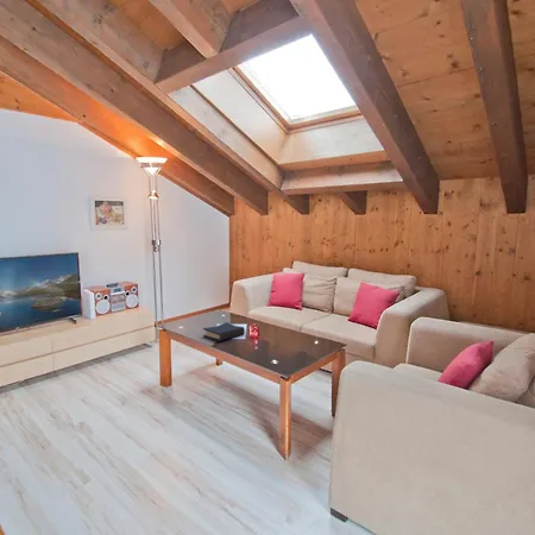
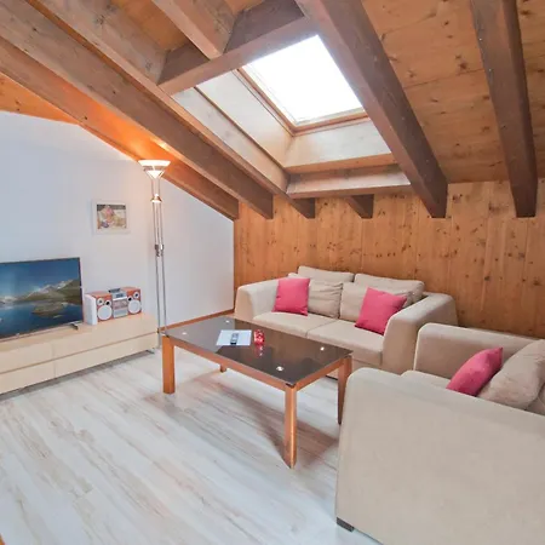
- hardback book [202,321,246,342]
